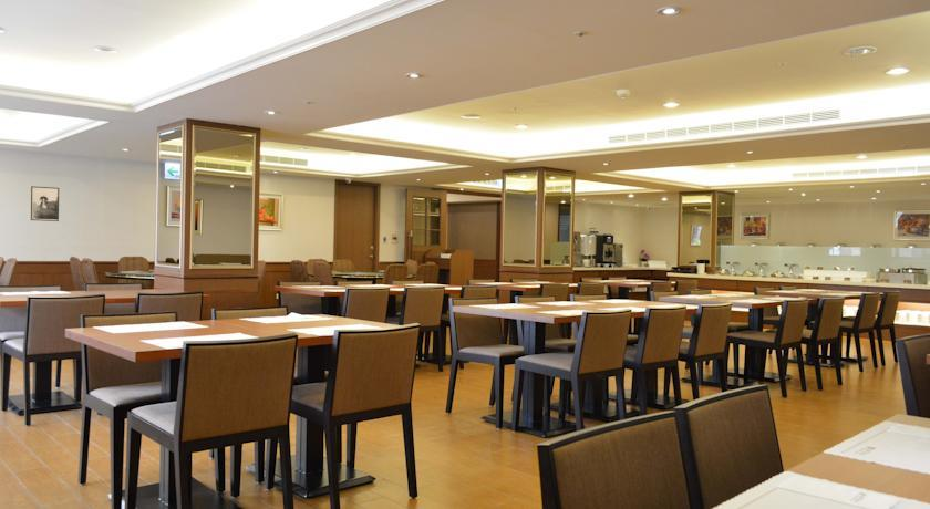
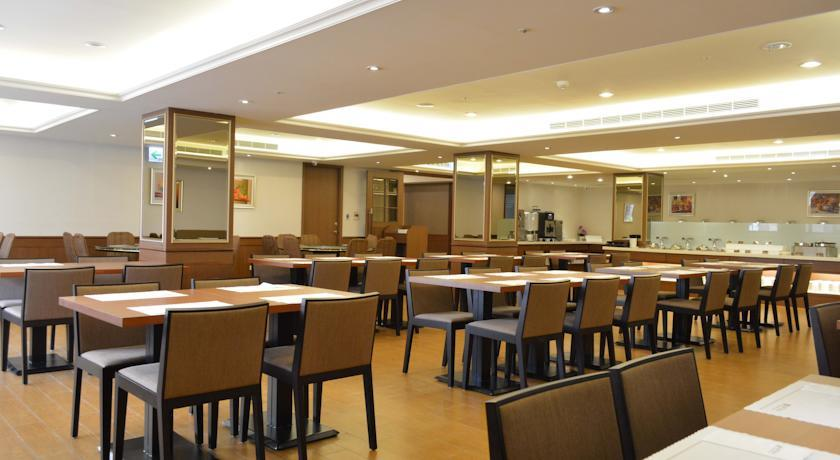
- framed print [30,185,60,222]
